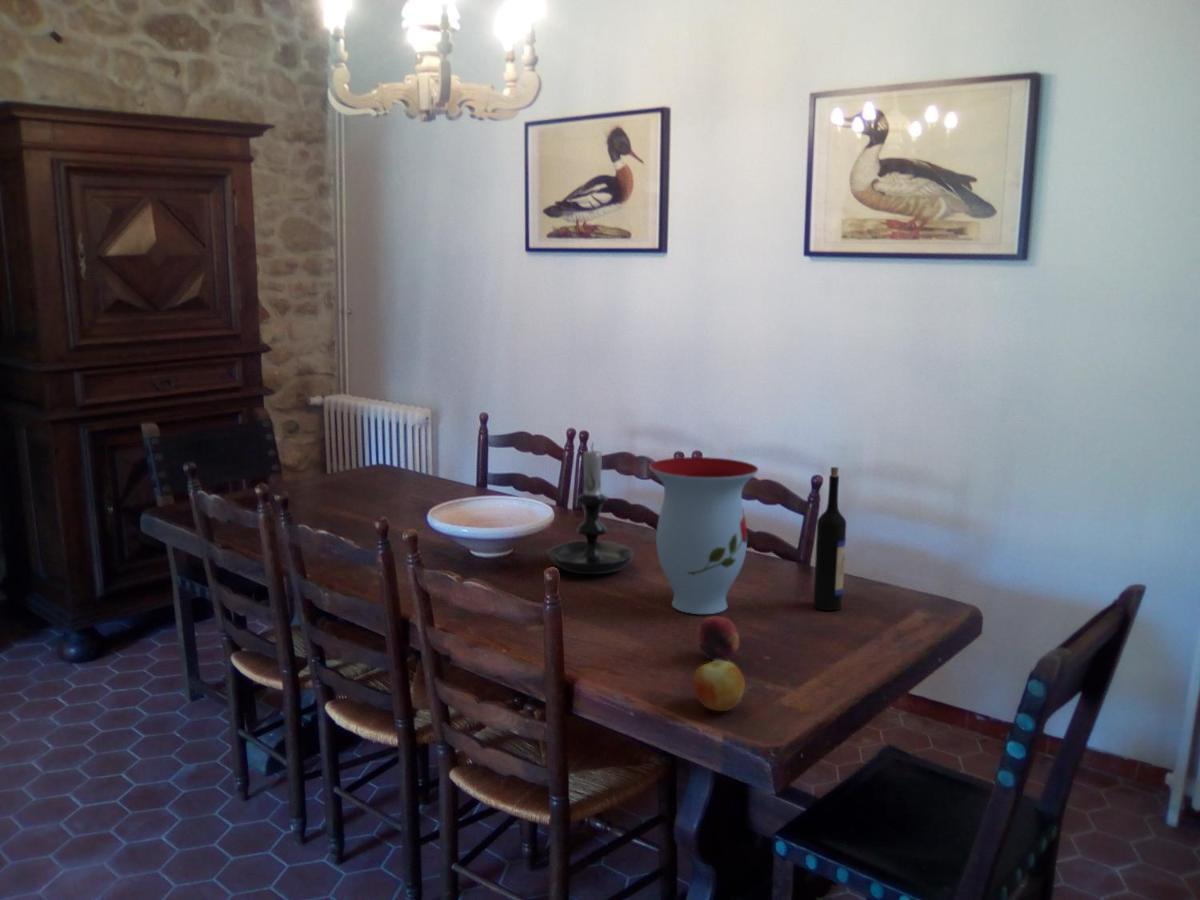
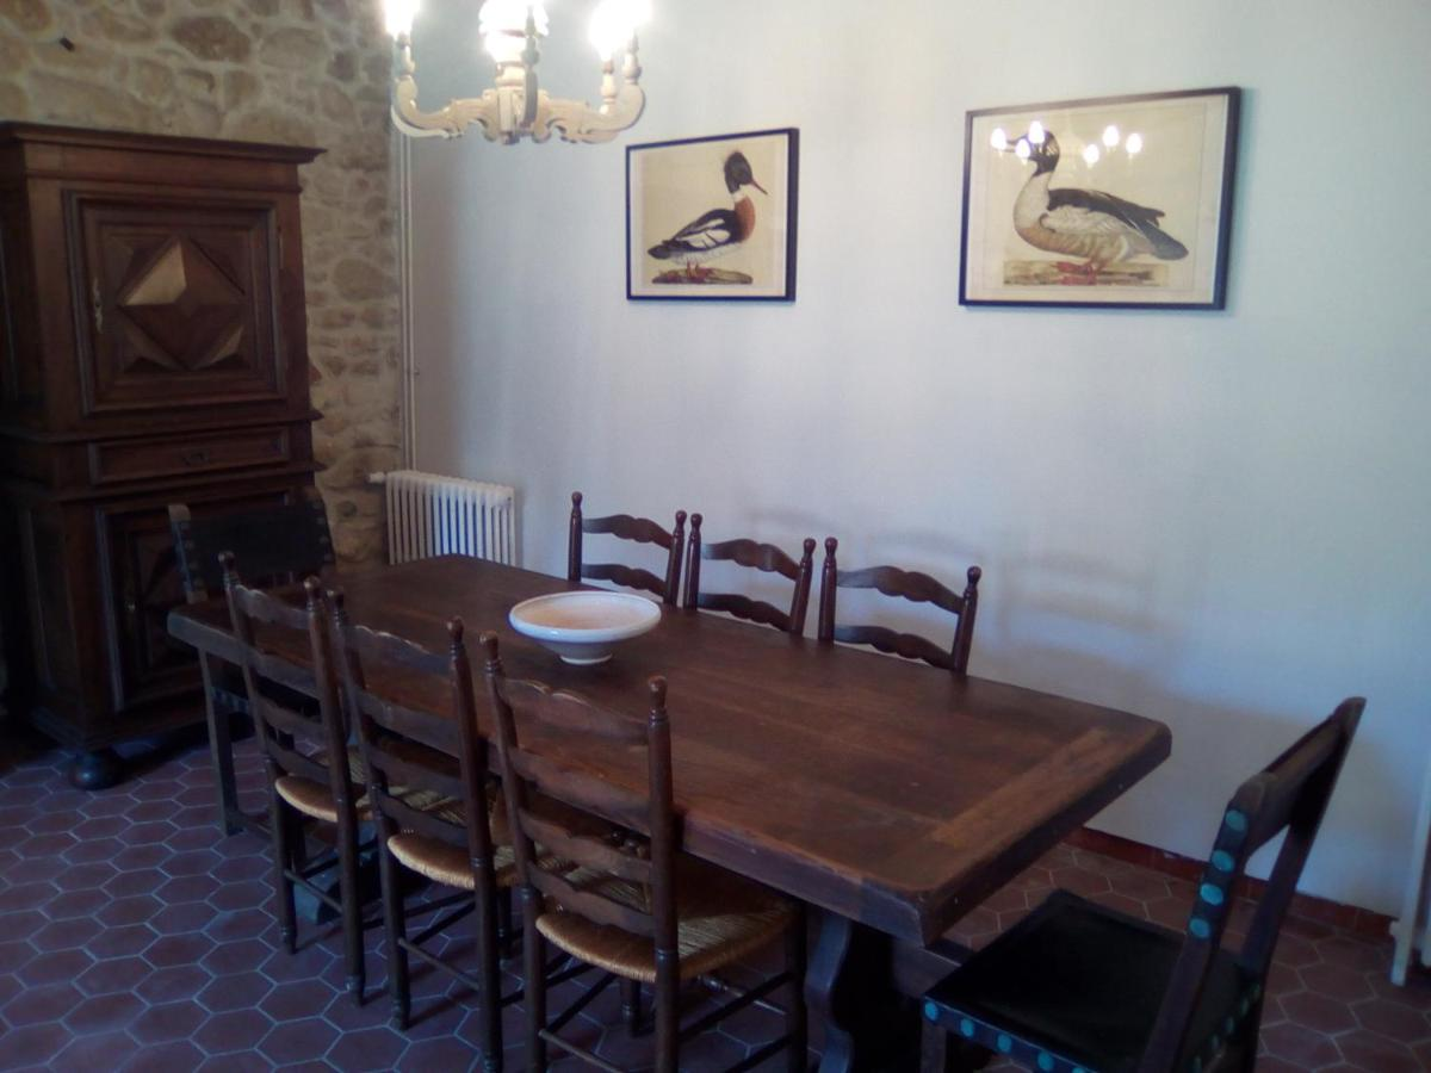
- vase [648,456,760,615]
- fruit [696,616,741,661]
- apple [692,660,746,712]
- wine bottle [812,466,847,611]
- candle holder [544,441,635,575]
